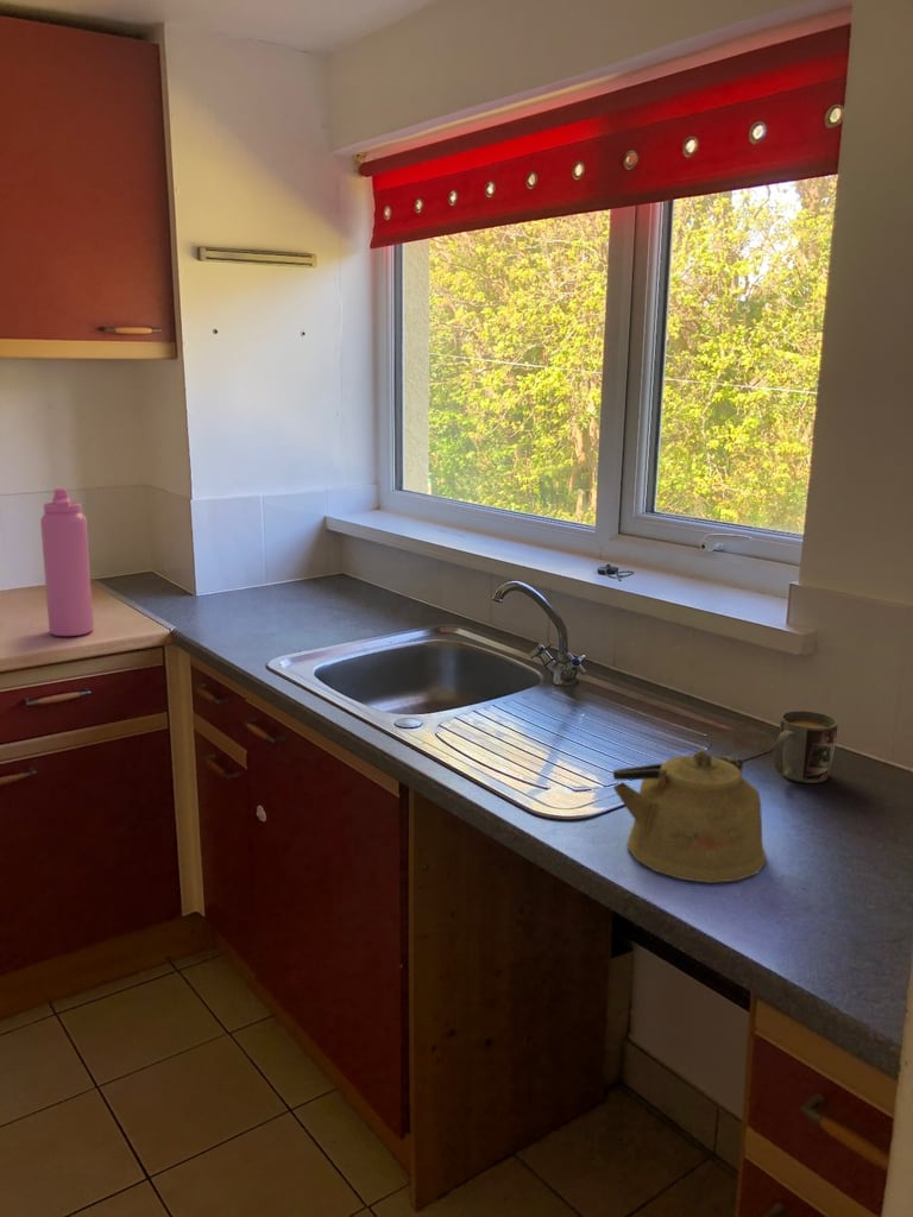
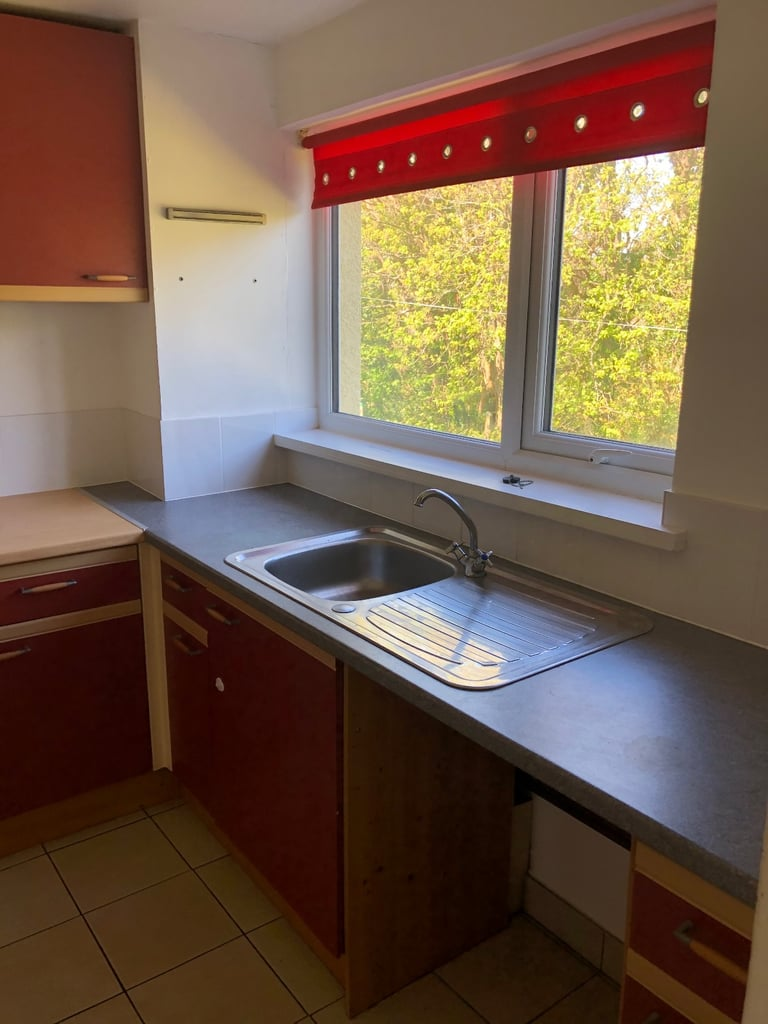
- kettle [612,748,767,884]
- water bottle [39,487,95,637]
- mug [773,710,839,784]
